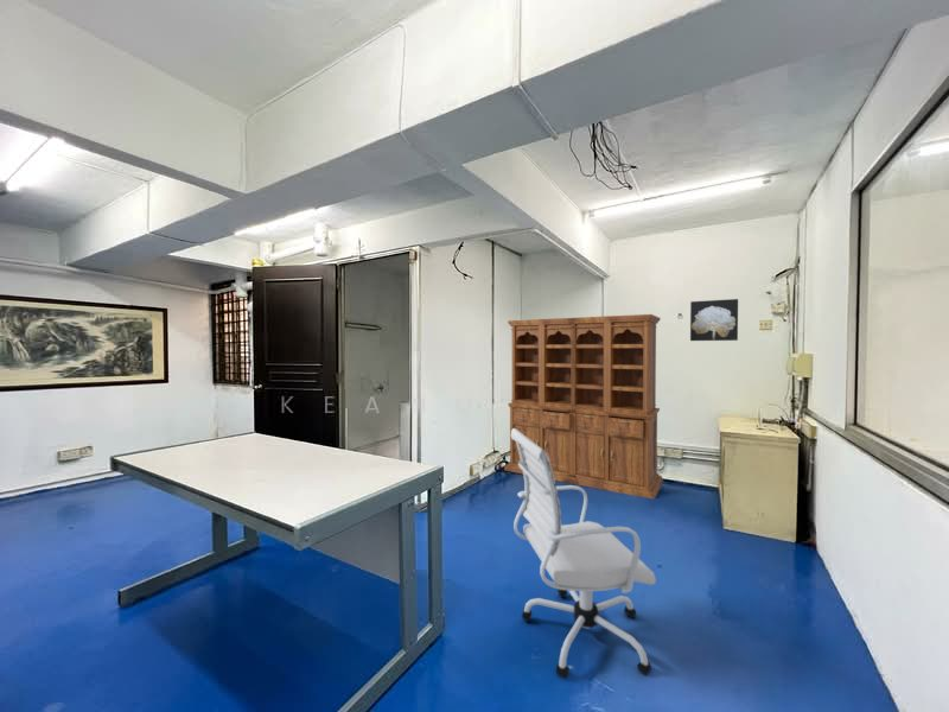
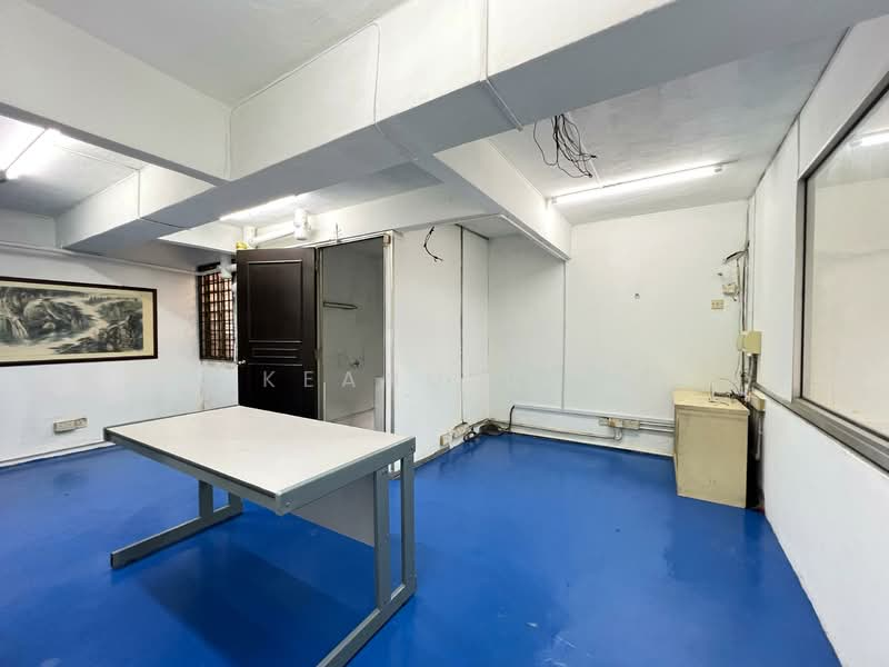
- office chair [511,428,657,680]
- wall art [689,298,739,342]
- bookcase [503,313,664,500]
